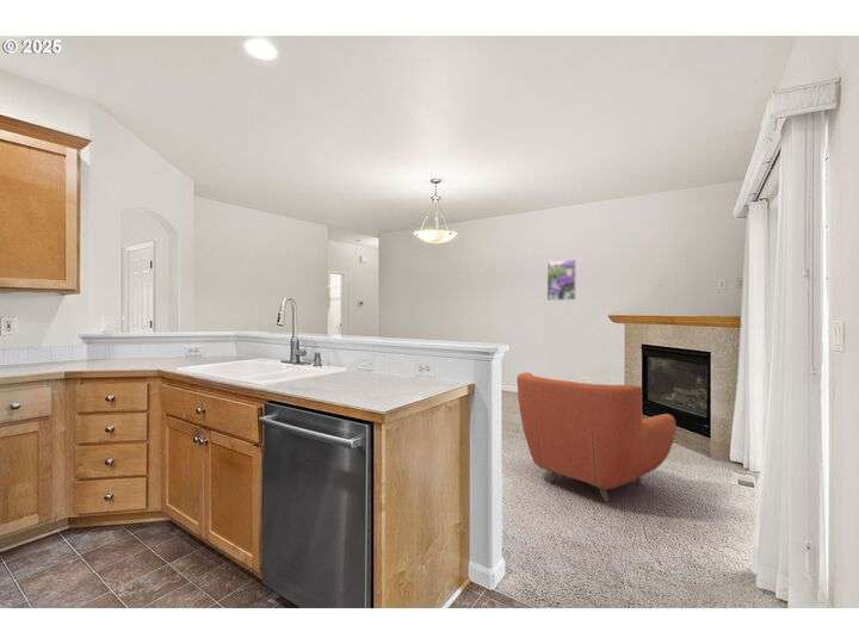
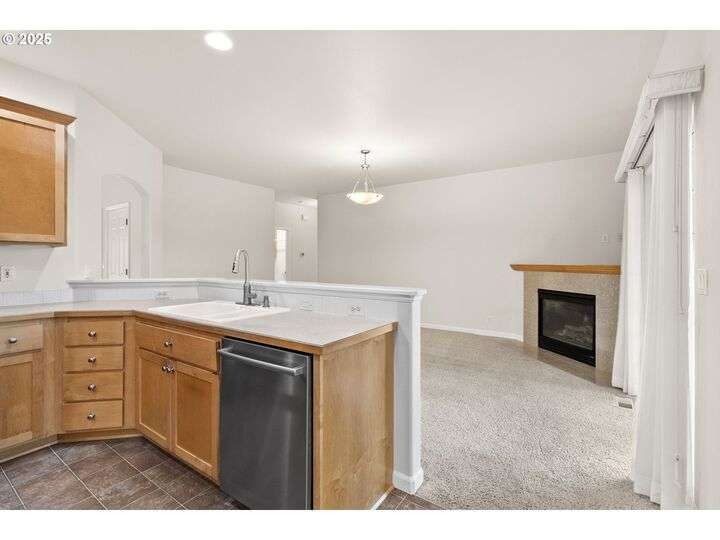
- armchair [515,371,678,502]
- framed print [546,259,577,302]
